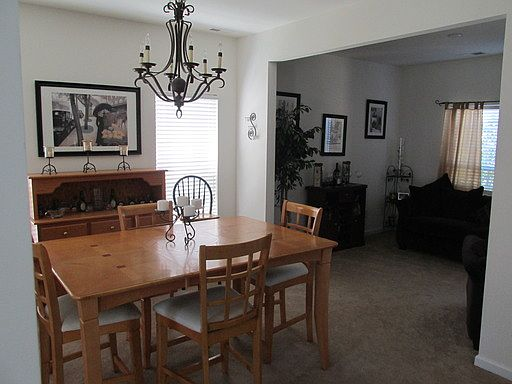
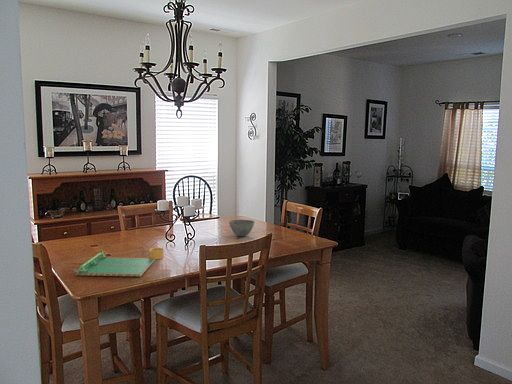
+ bowl [228,219,255,238]
+ placemat [54,247,165,278]
